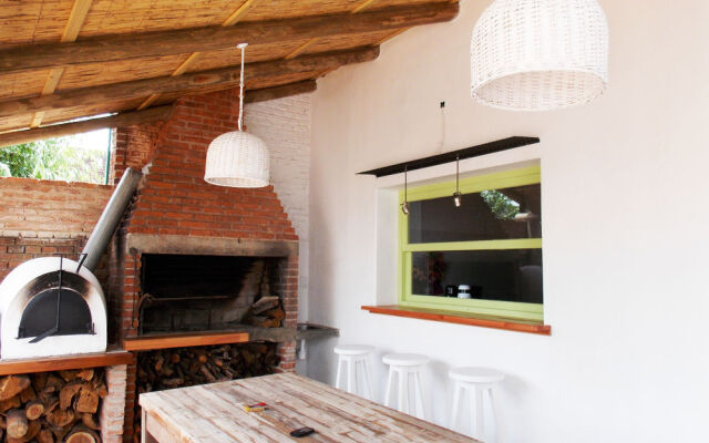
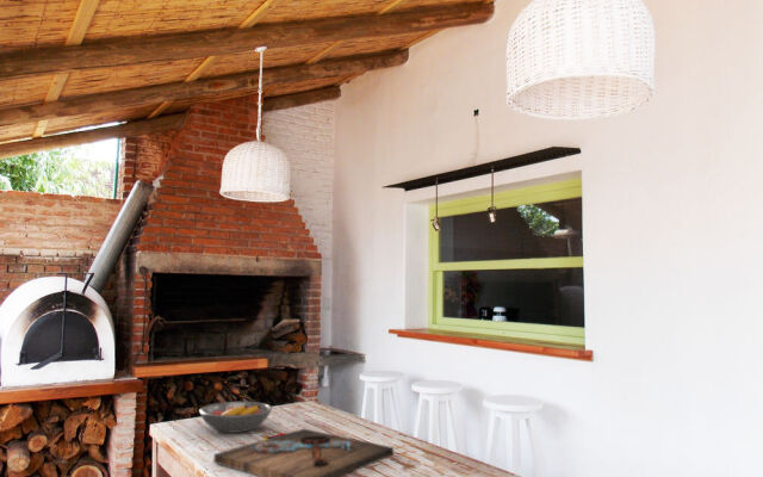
+ fruit bowl [198,401,273,434]
+ cutting board [212,428,395,477]
